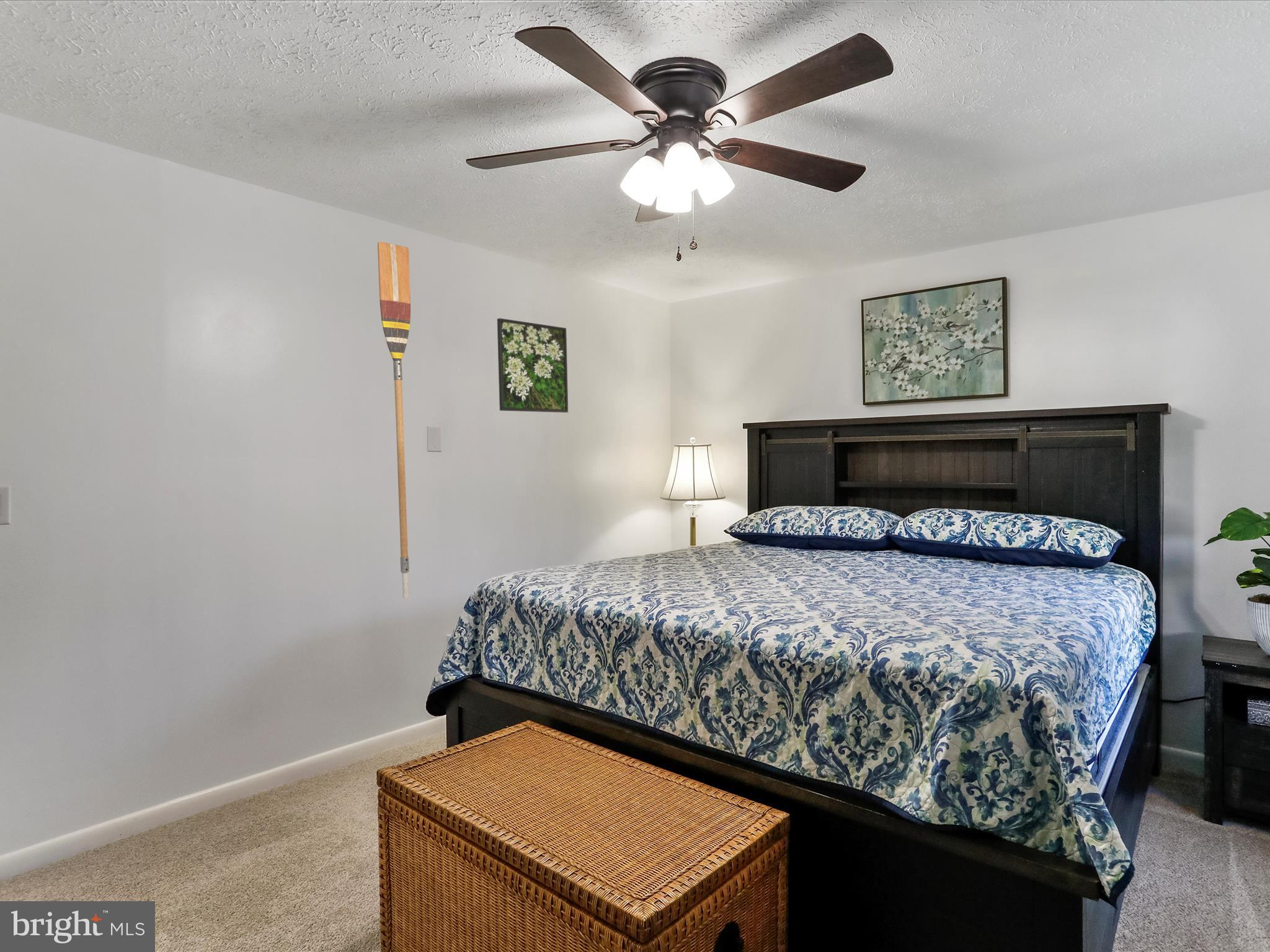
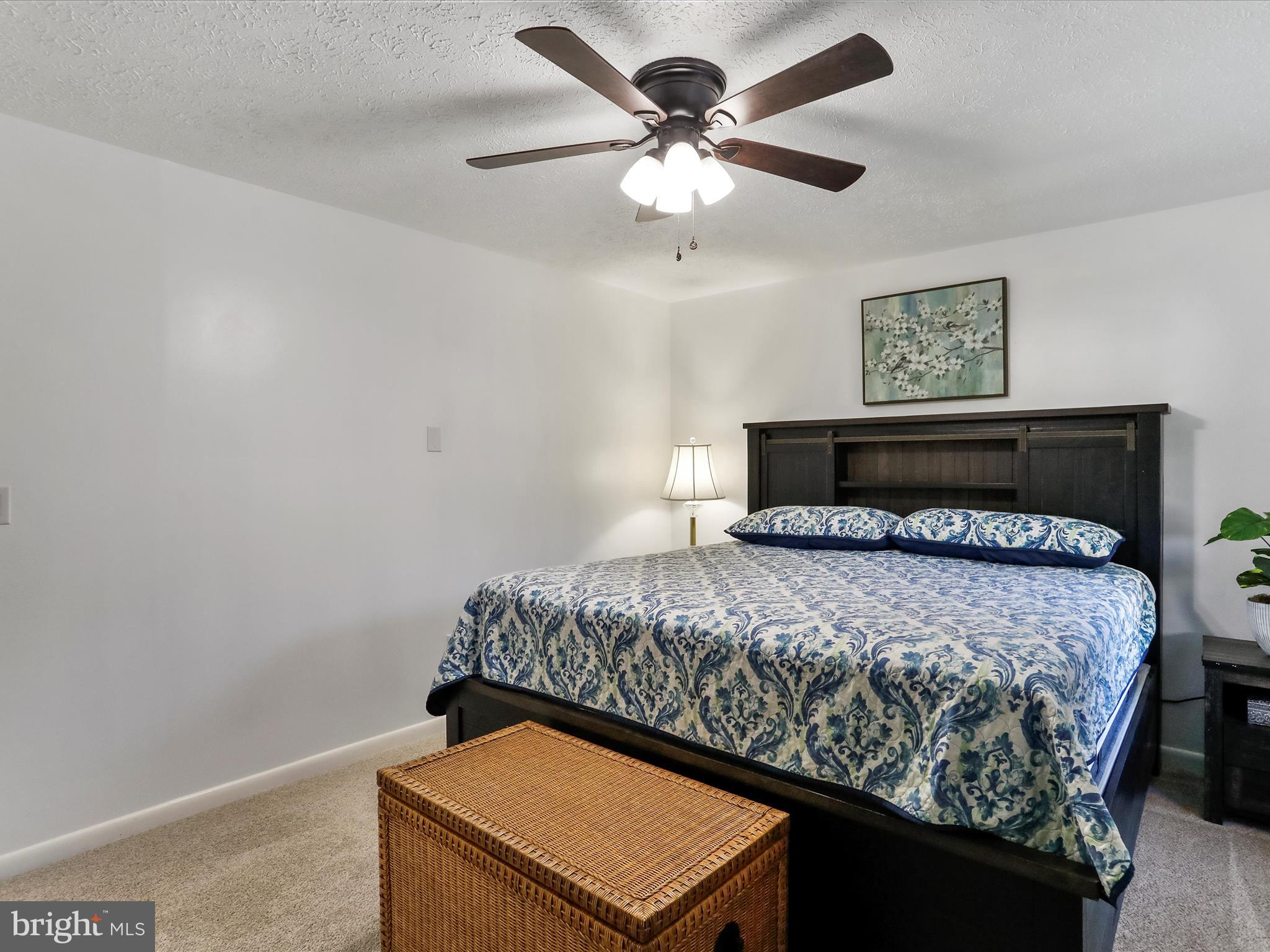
- paddle [377,241,411,599]
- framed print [497,317,569,413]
